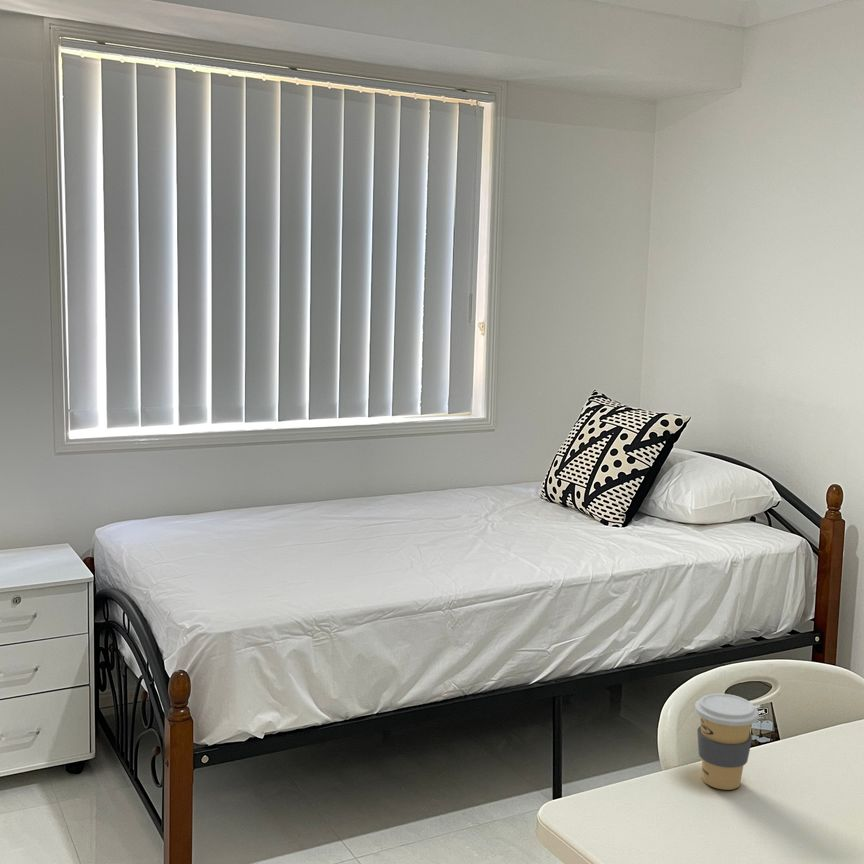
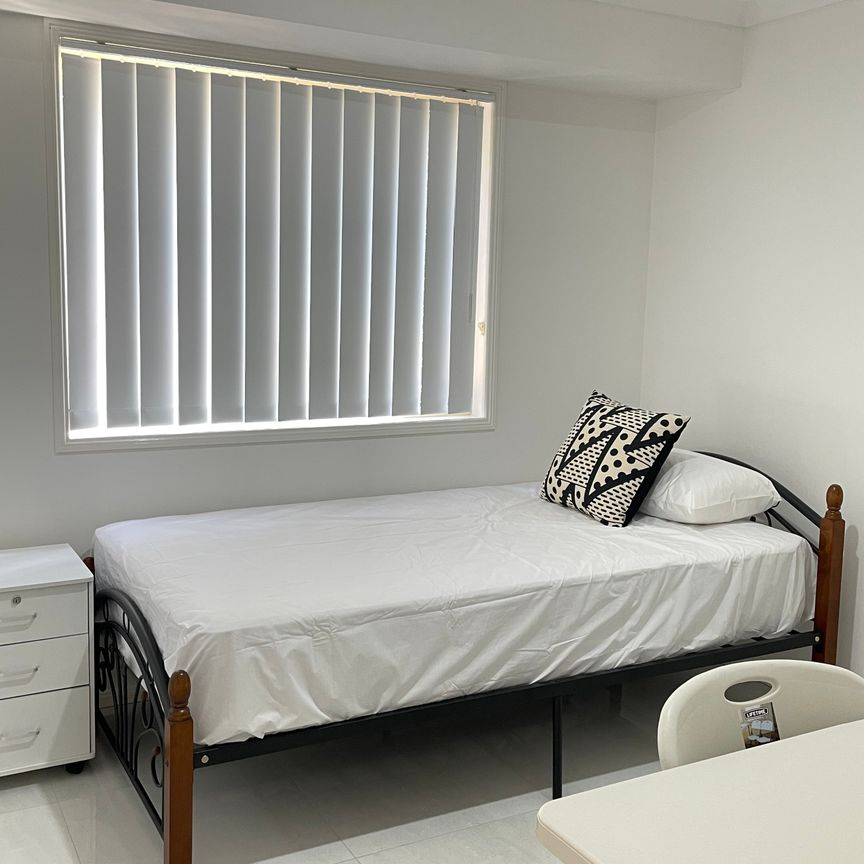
- coffee cup [694,693,760,791]
